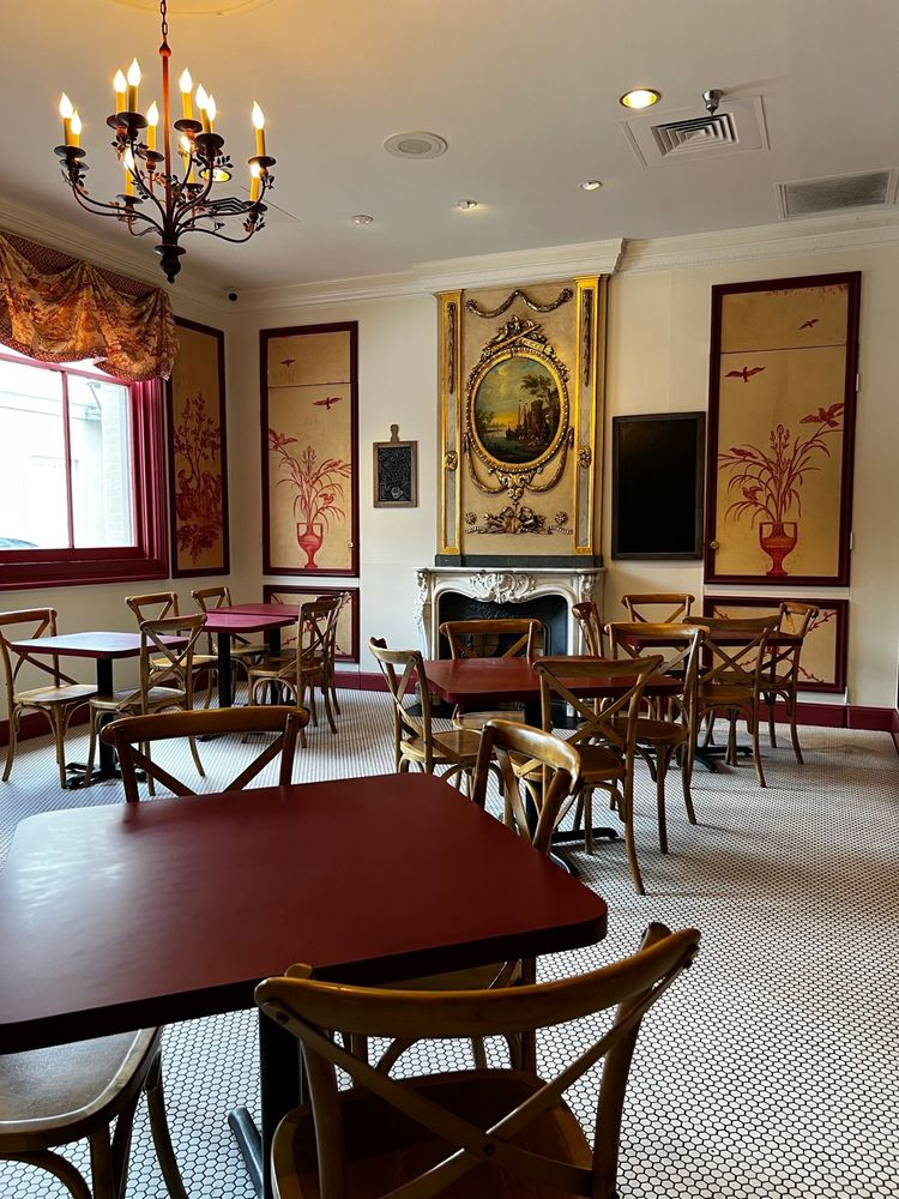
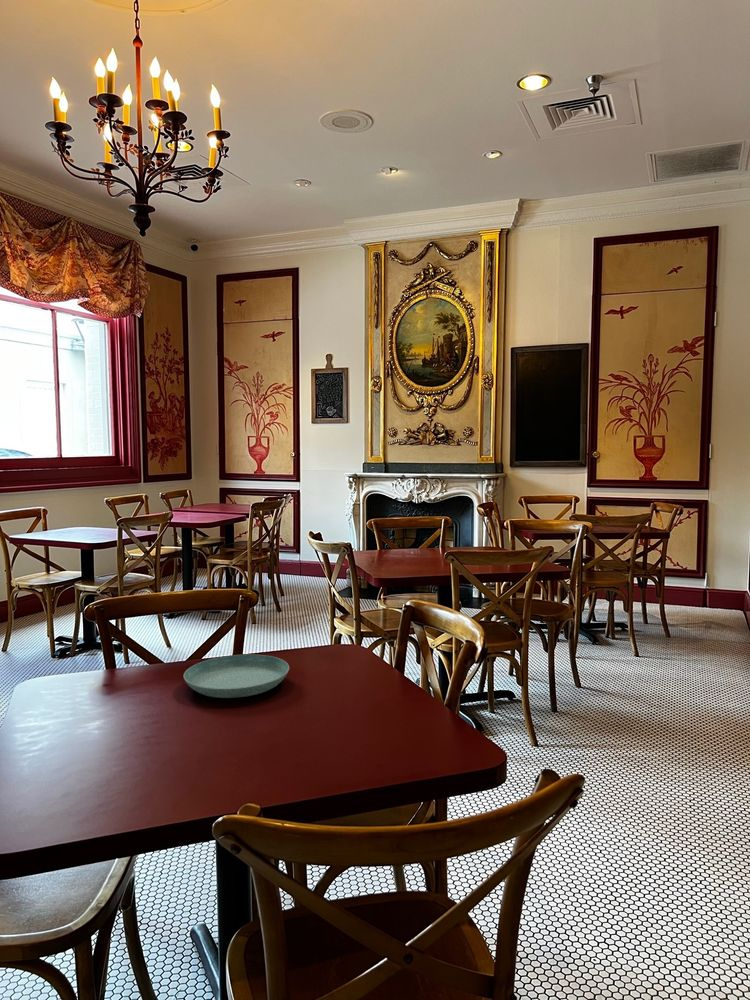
+ saucer [183,654,290,699]
